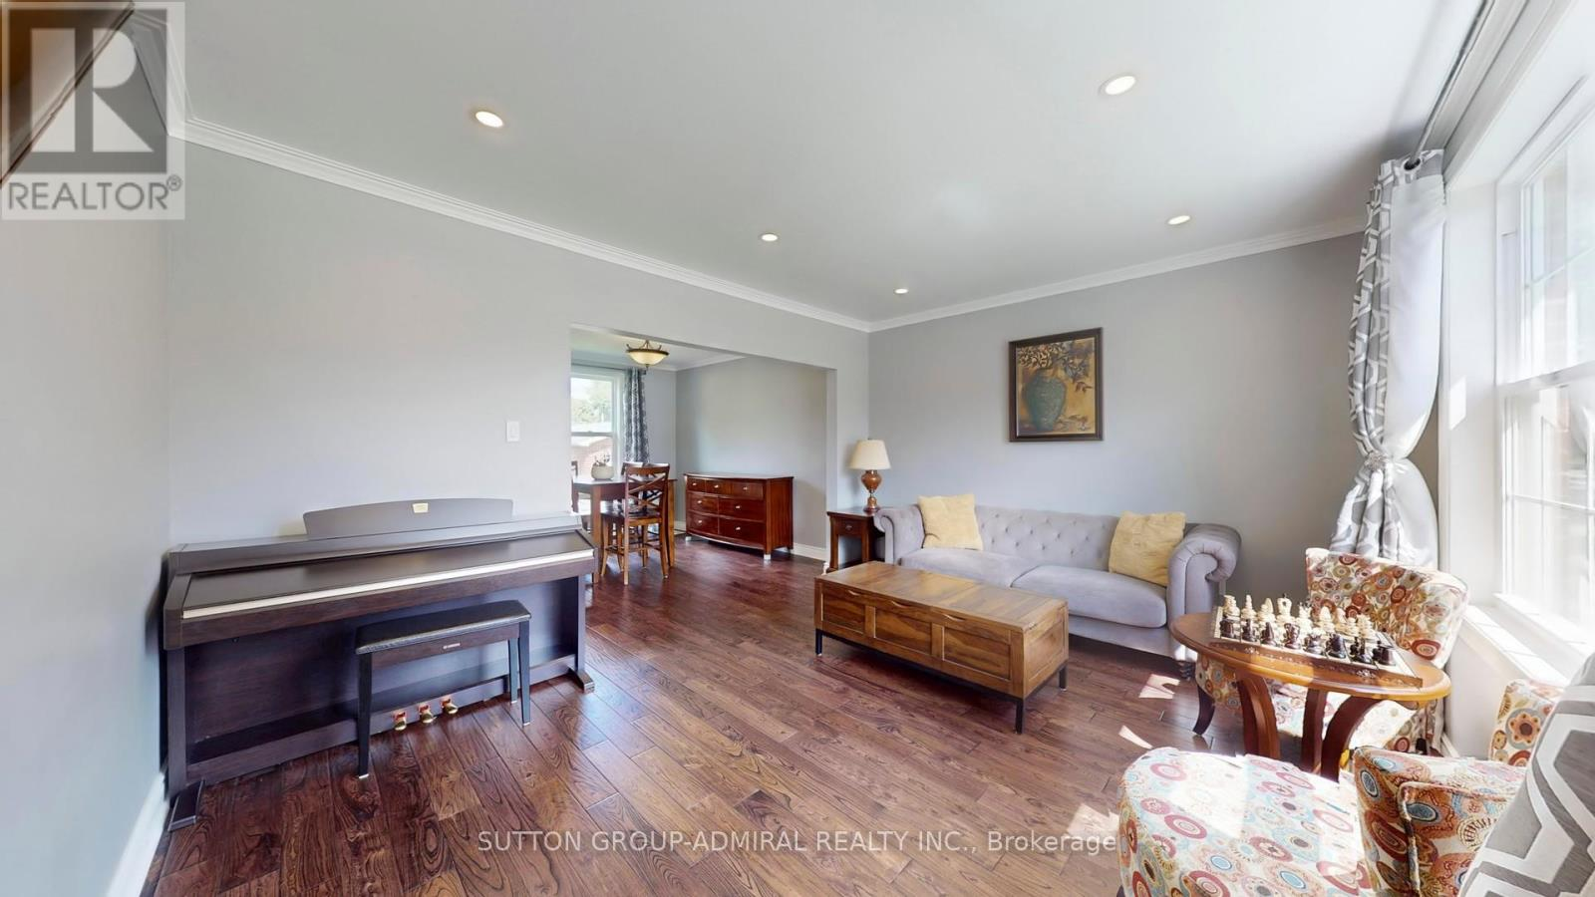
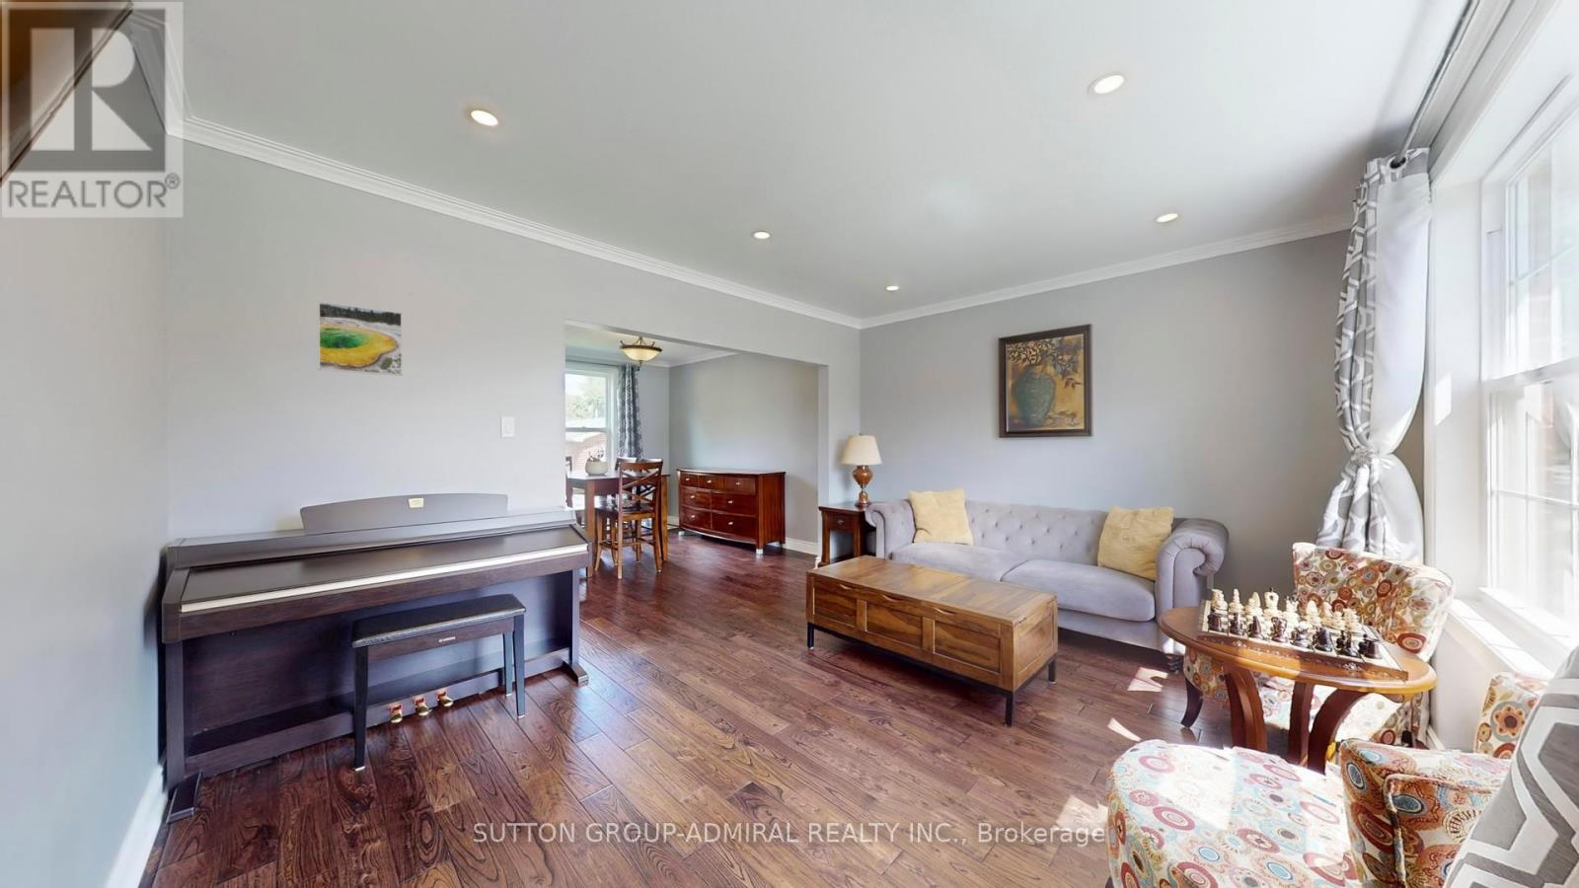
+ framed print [317,300,403,377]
